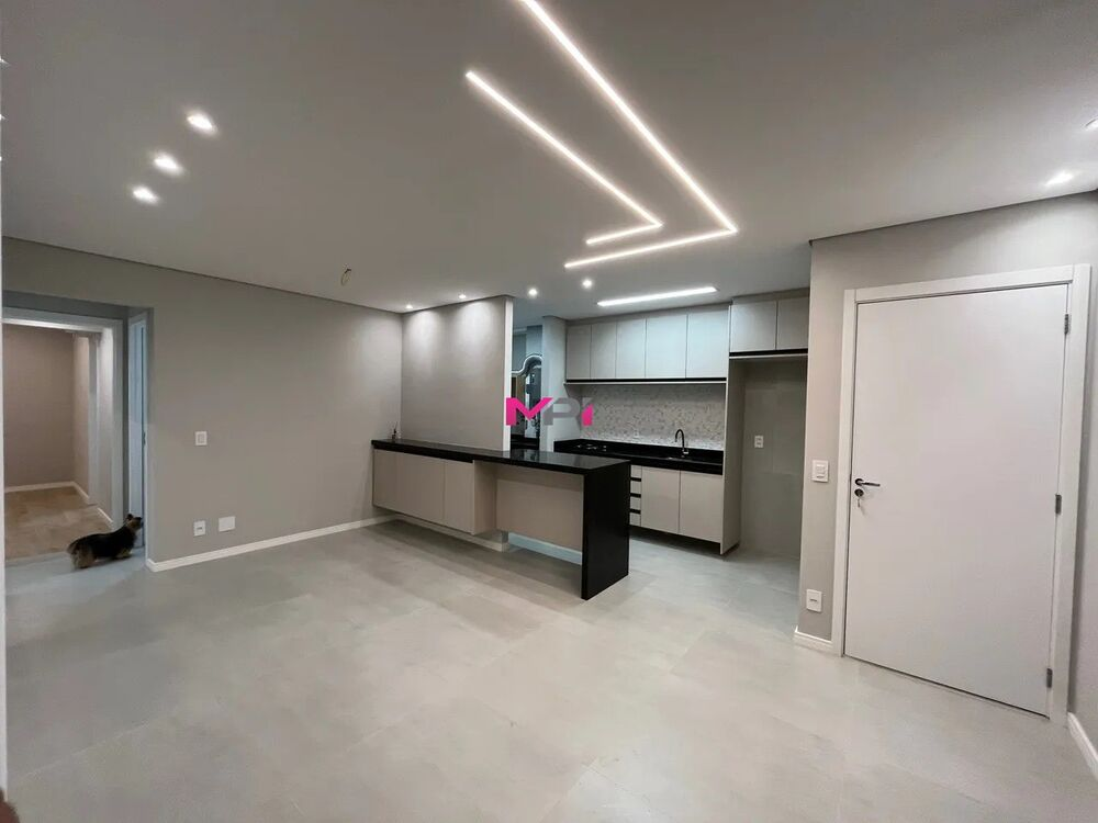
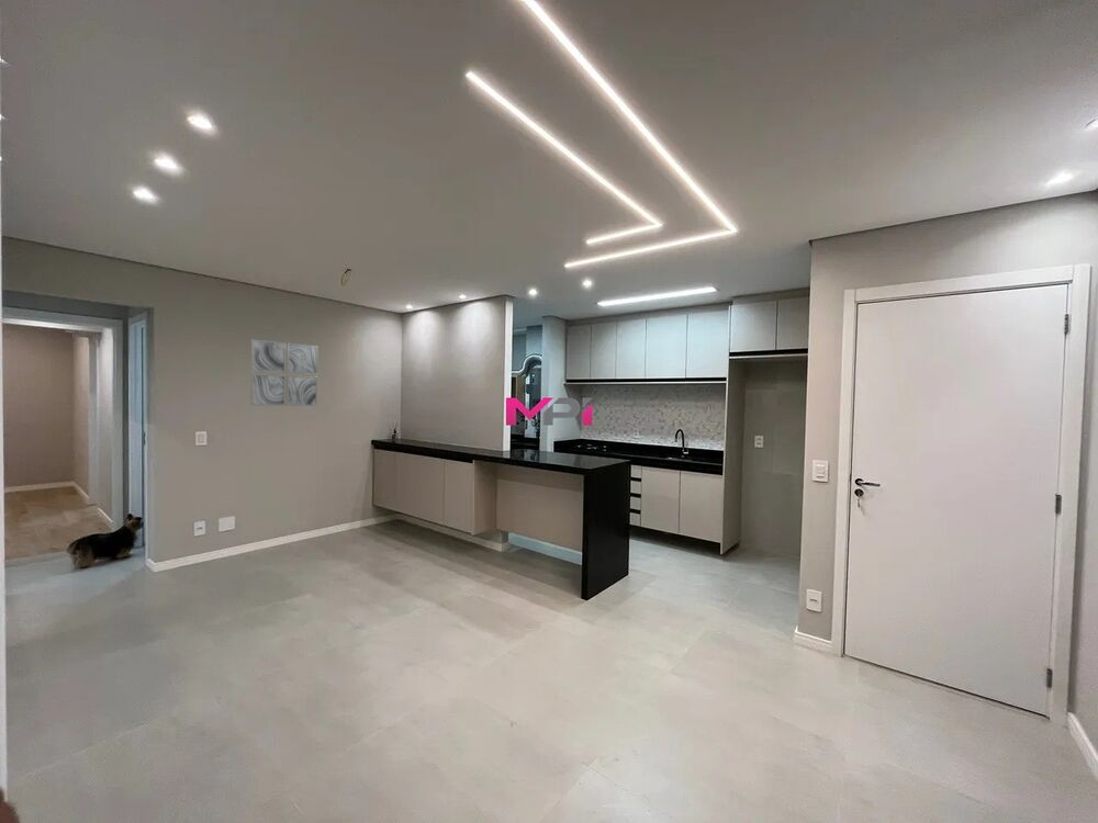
+ wall art [249,338,320,407]
